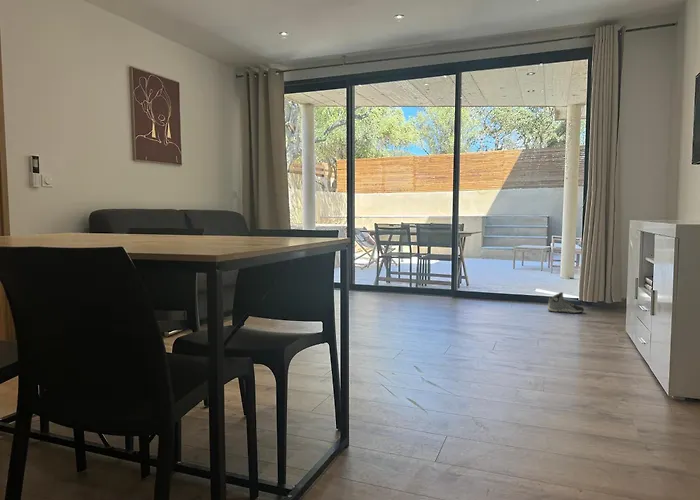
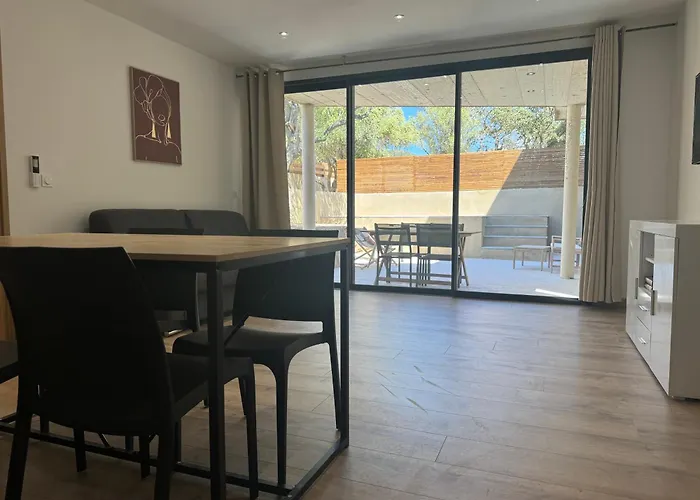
- sneaker [546,291,585,314]
